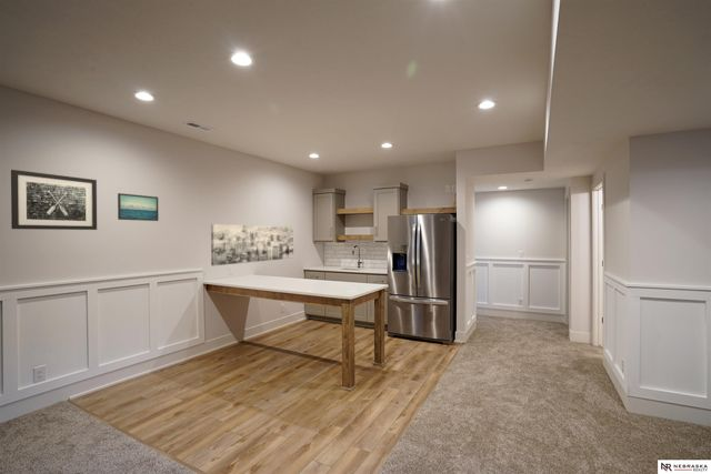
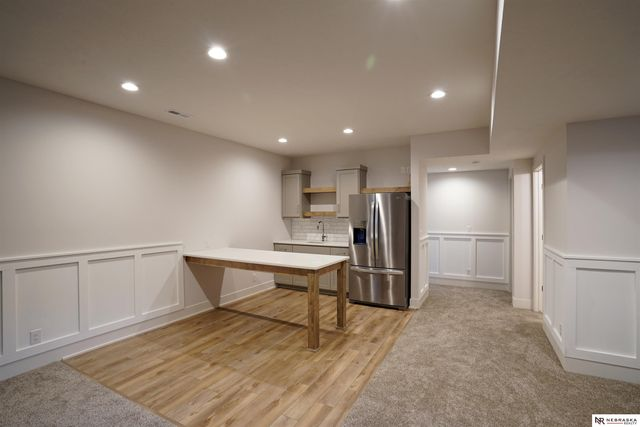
- wall art [10,169,98,231]
- wall art [210,223,294,266]
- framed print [117,192,160,222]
